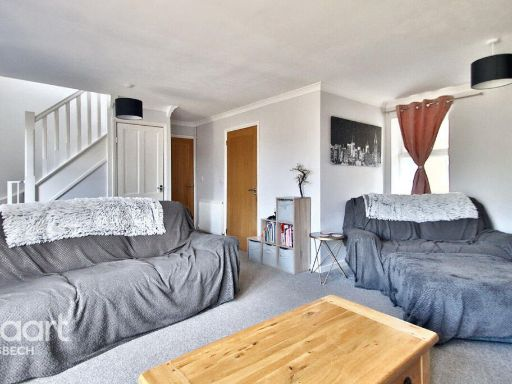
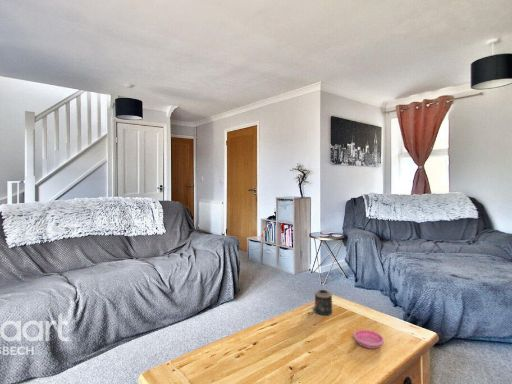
+ candle [311,289,333,316]
+ saucer [352,329,385,350]
